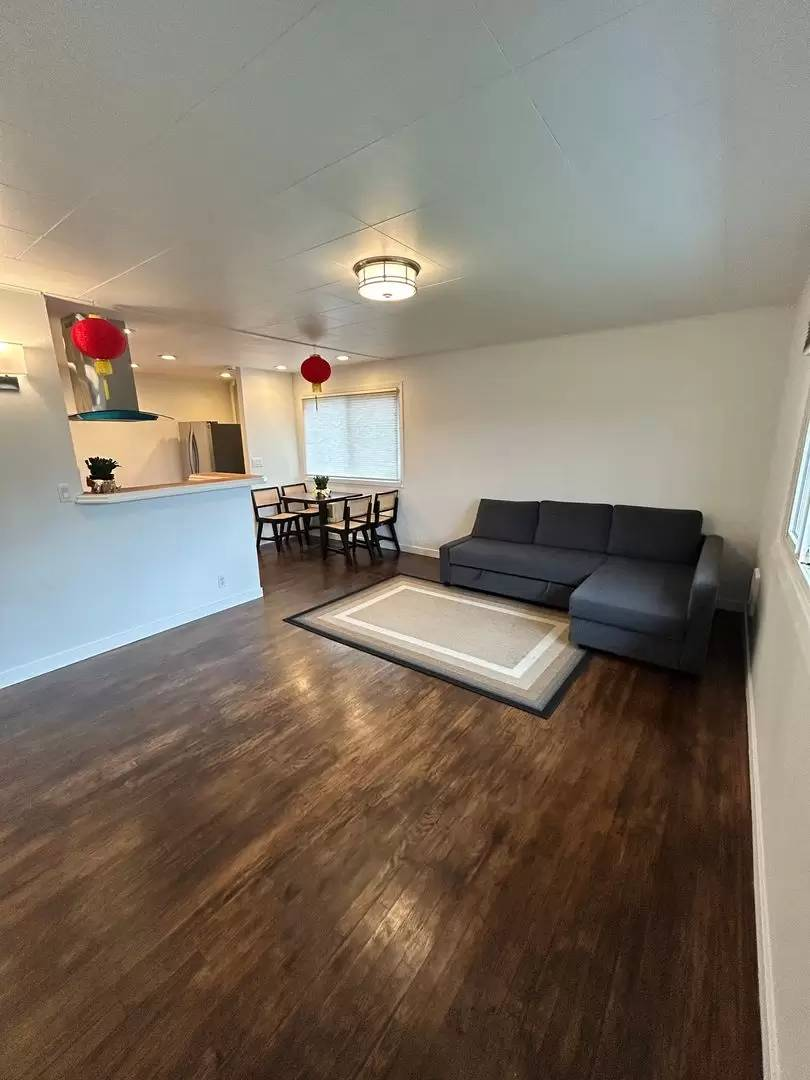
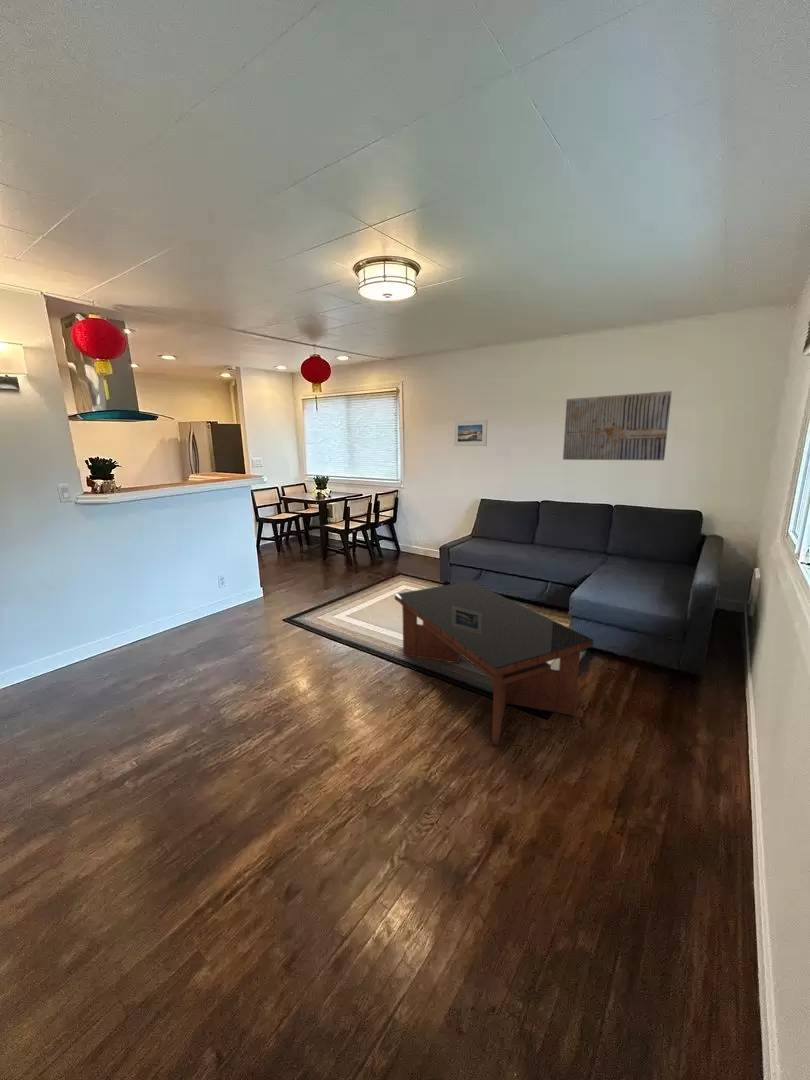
+ wall art [562,390,673,461]
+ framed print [453,418,488,447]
+ coffee table [394,580,595,746]
